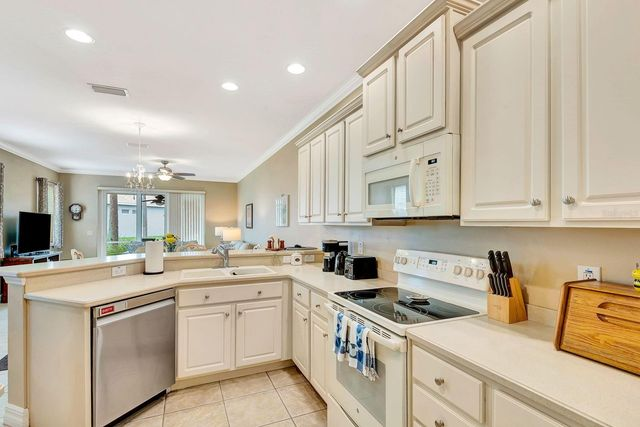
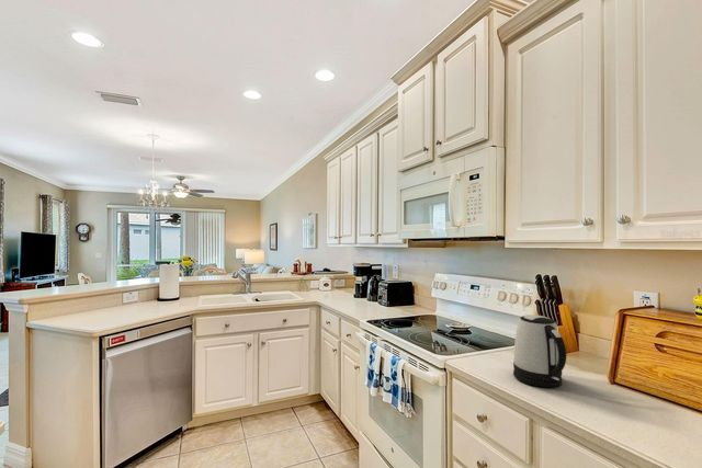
+ kettle [512,313,567,388]
